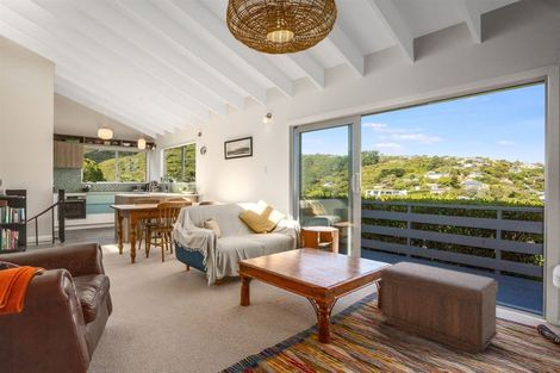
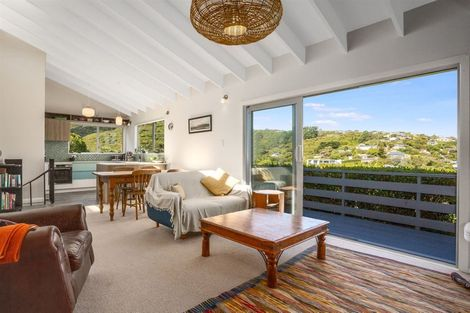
- bench [379,261,499,356]
